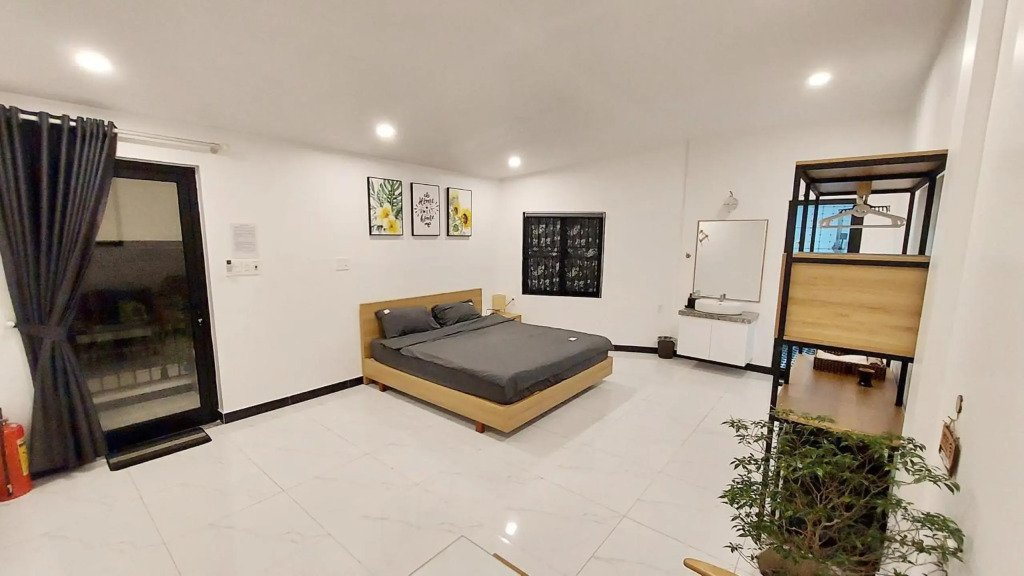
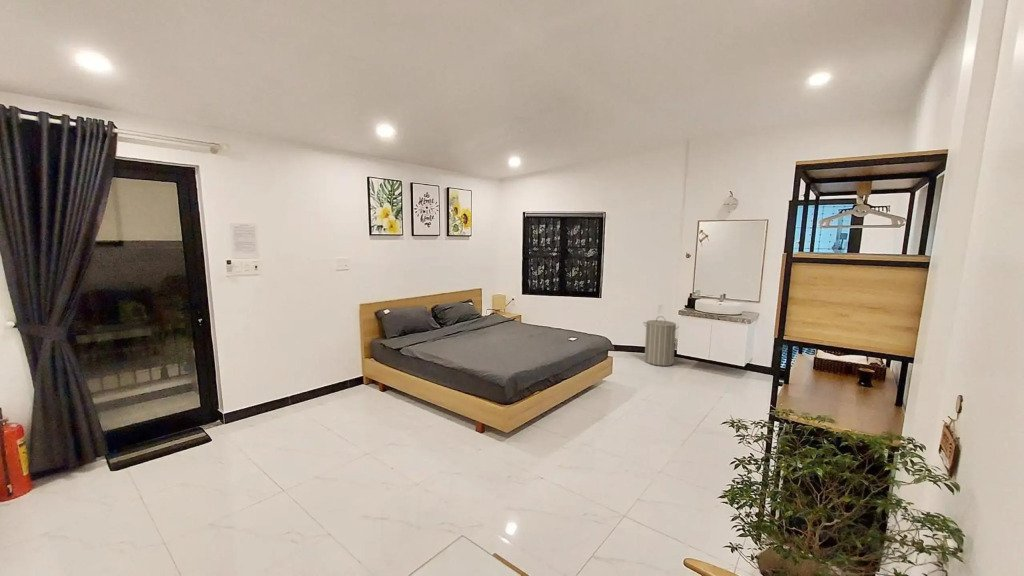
+ laundry hamper [642,315,680,367]
